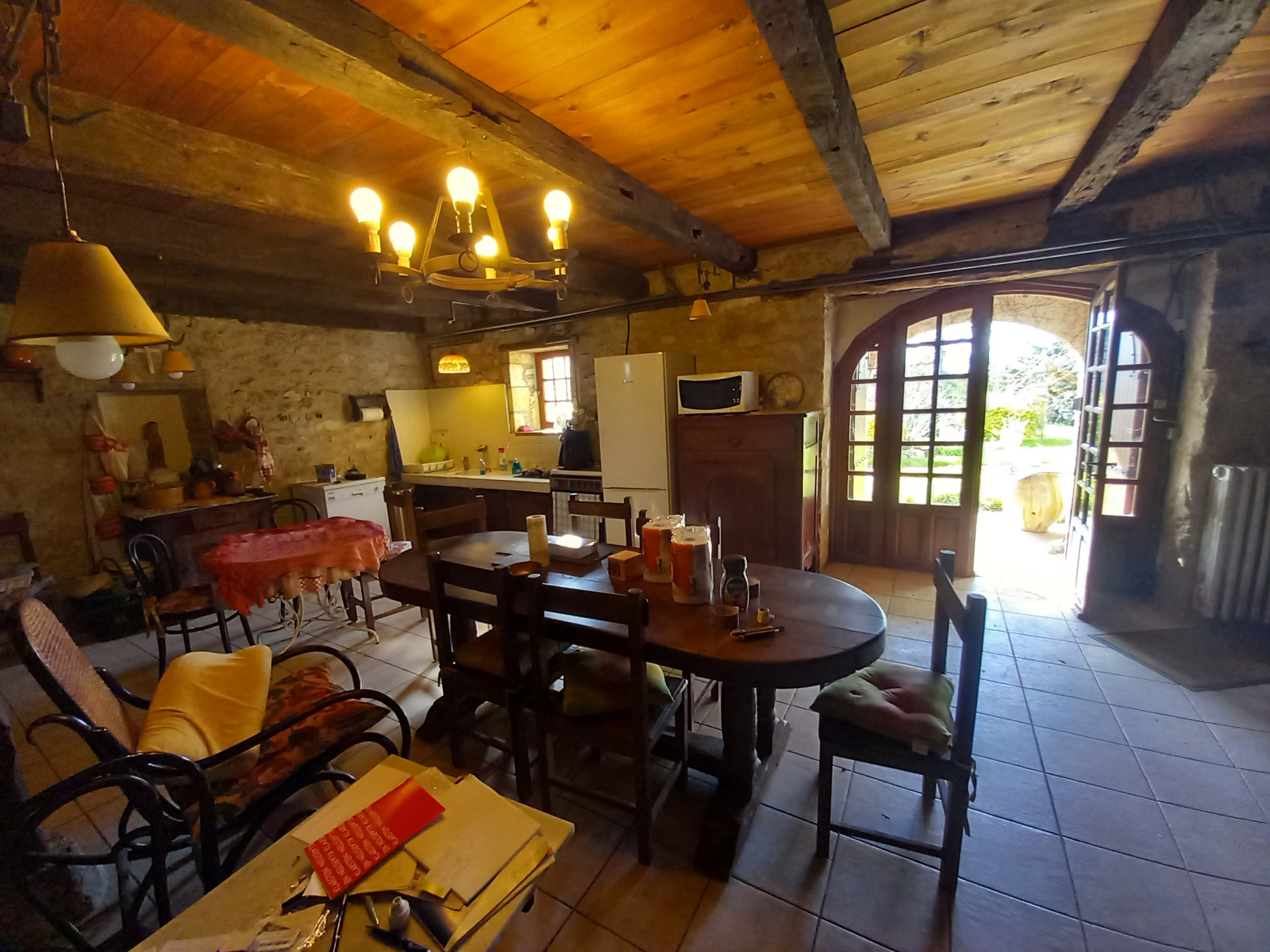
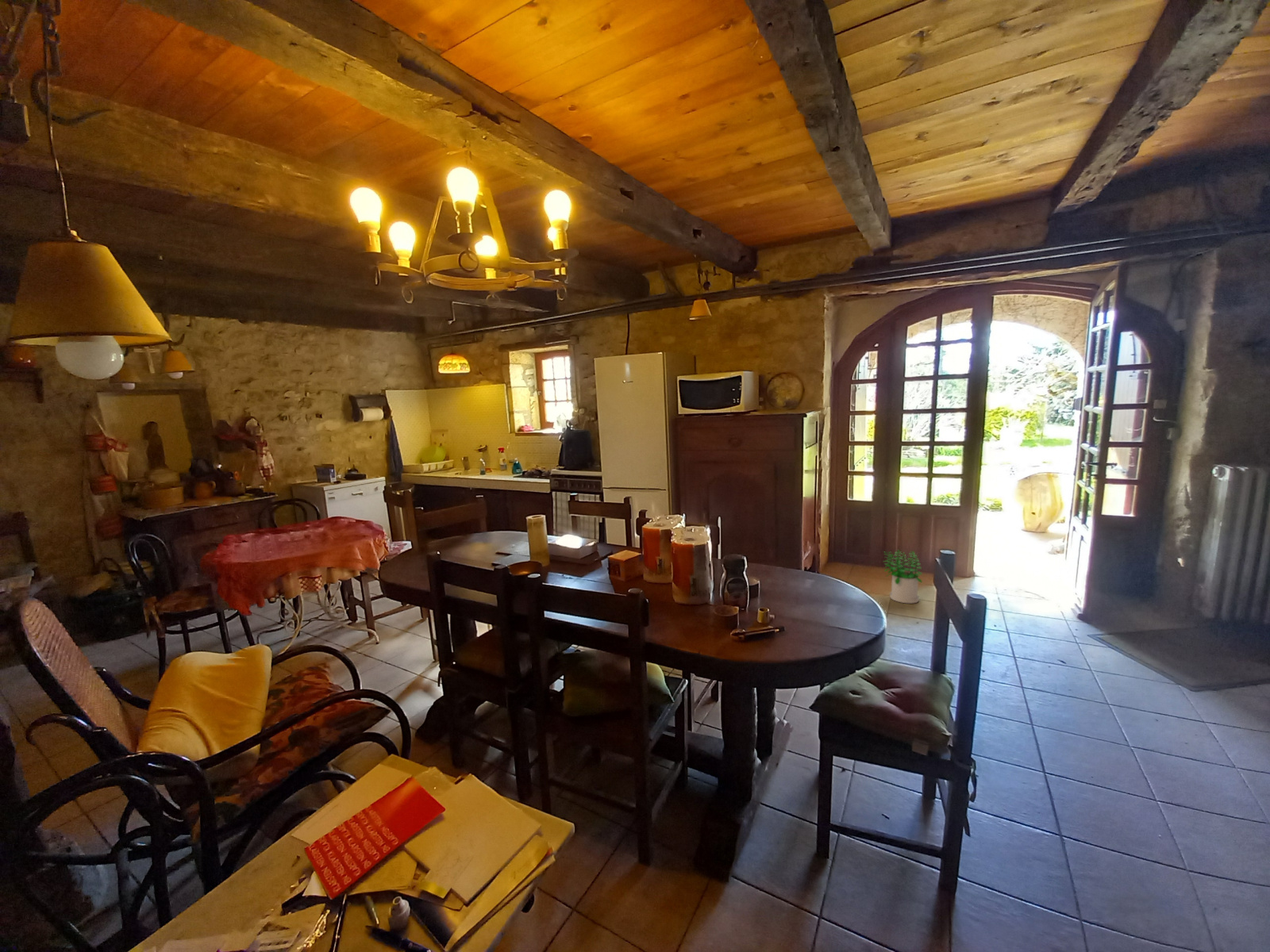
+ potted plant [882,549,923,604]
